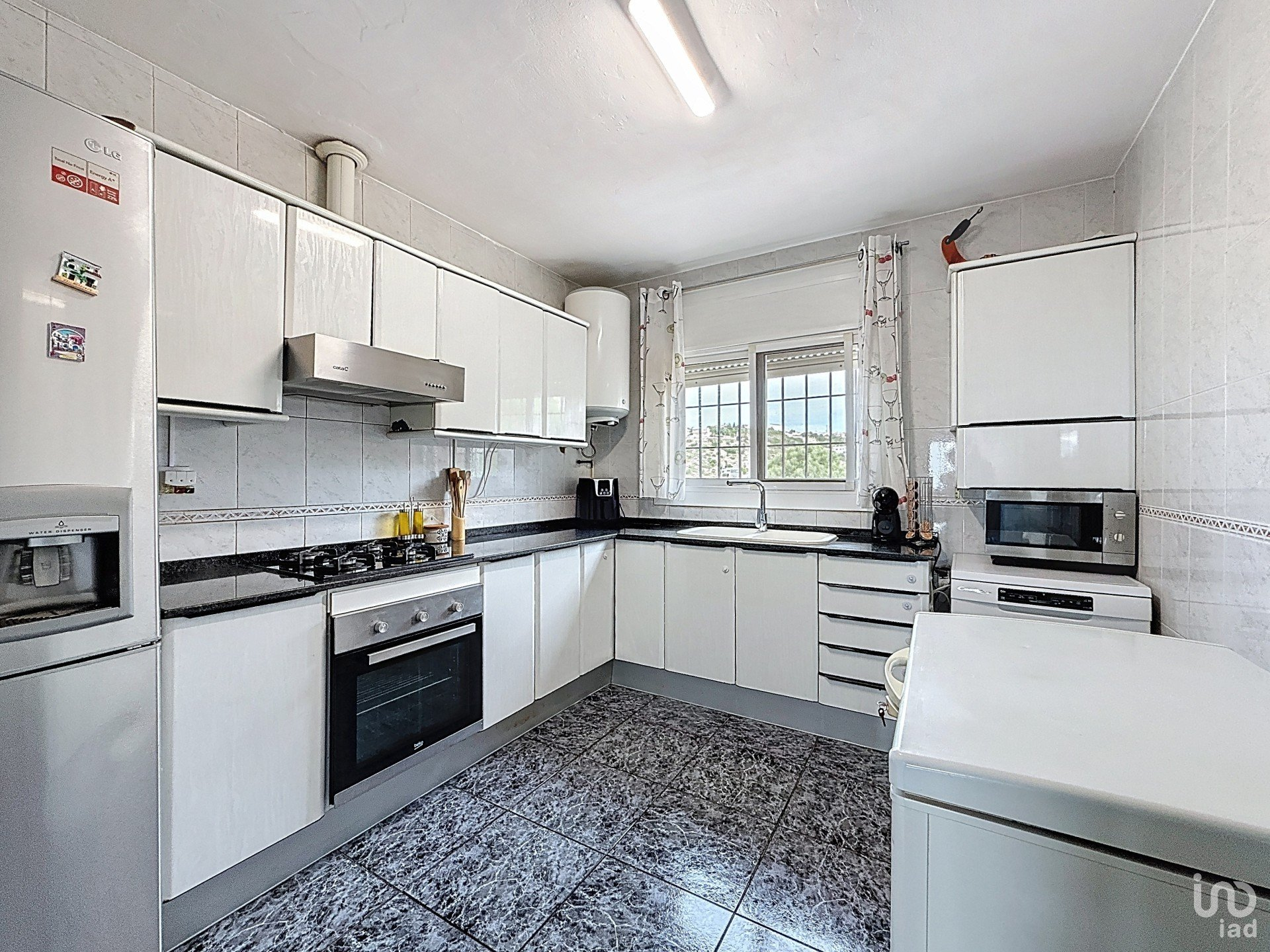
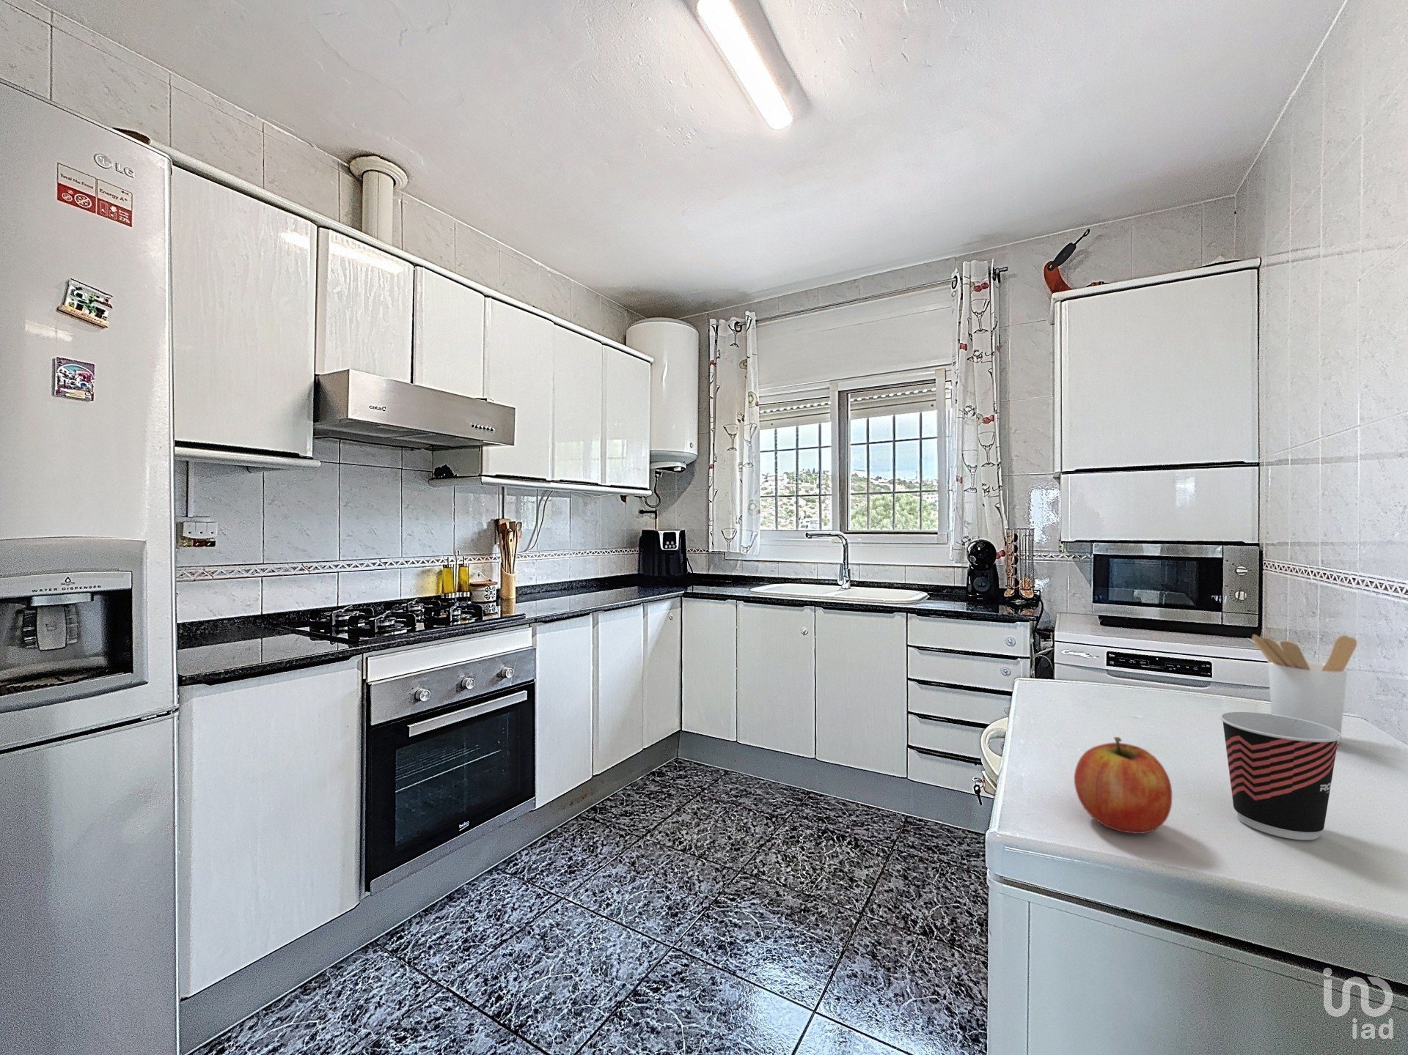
+ cup [1220,711,1341,841]
+ utensil holder [1252,634,1358,745]
+ fruit [1073,736,1173,834]
